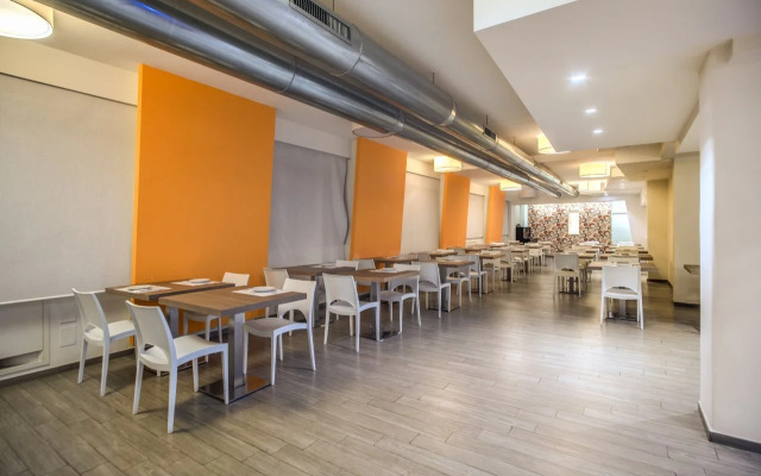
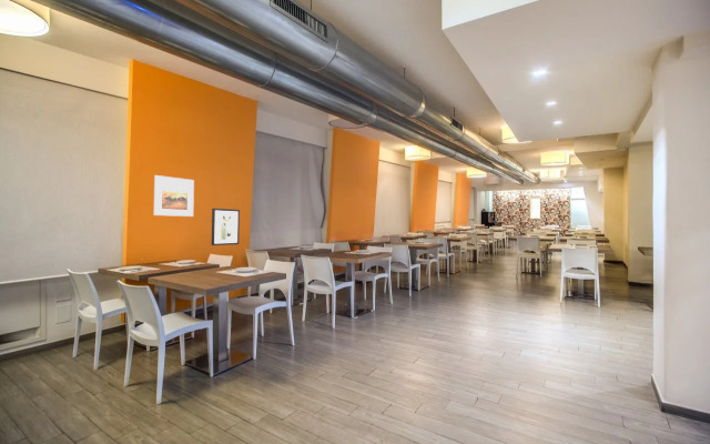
+ wall art [211,208,241,246]
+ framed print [153,174,195,218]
